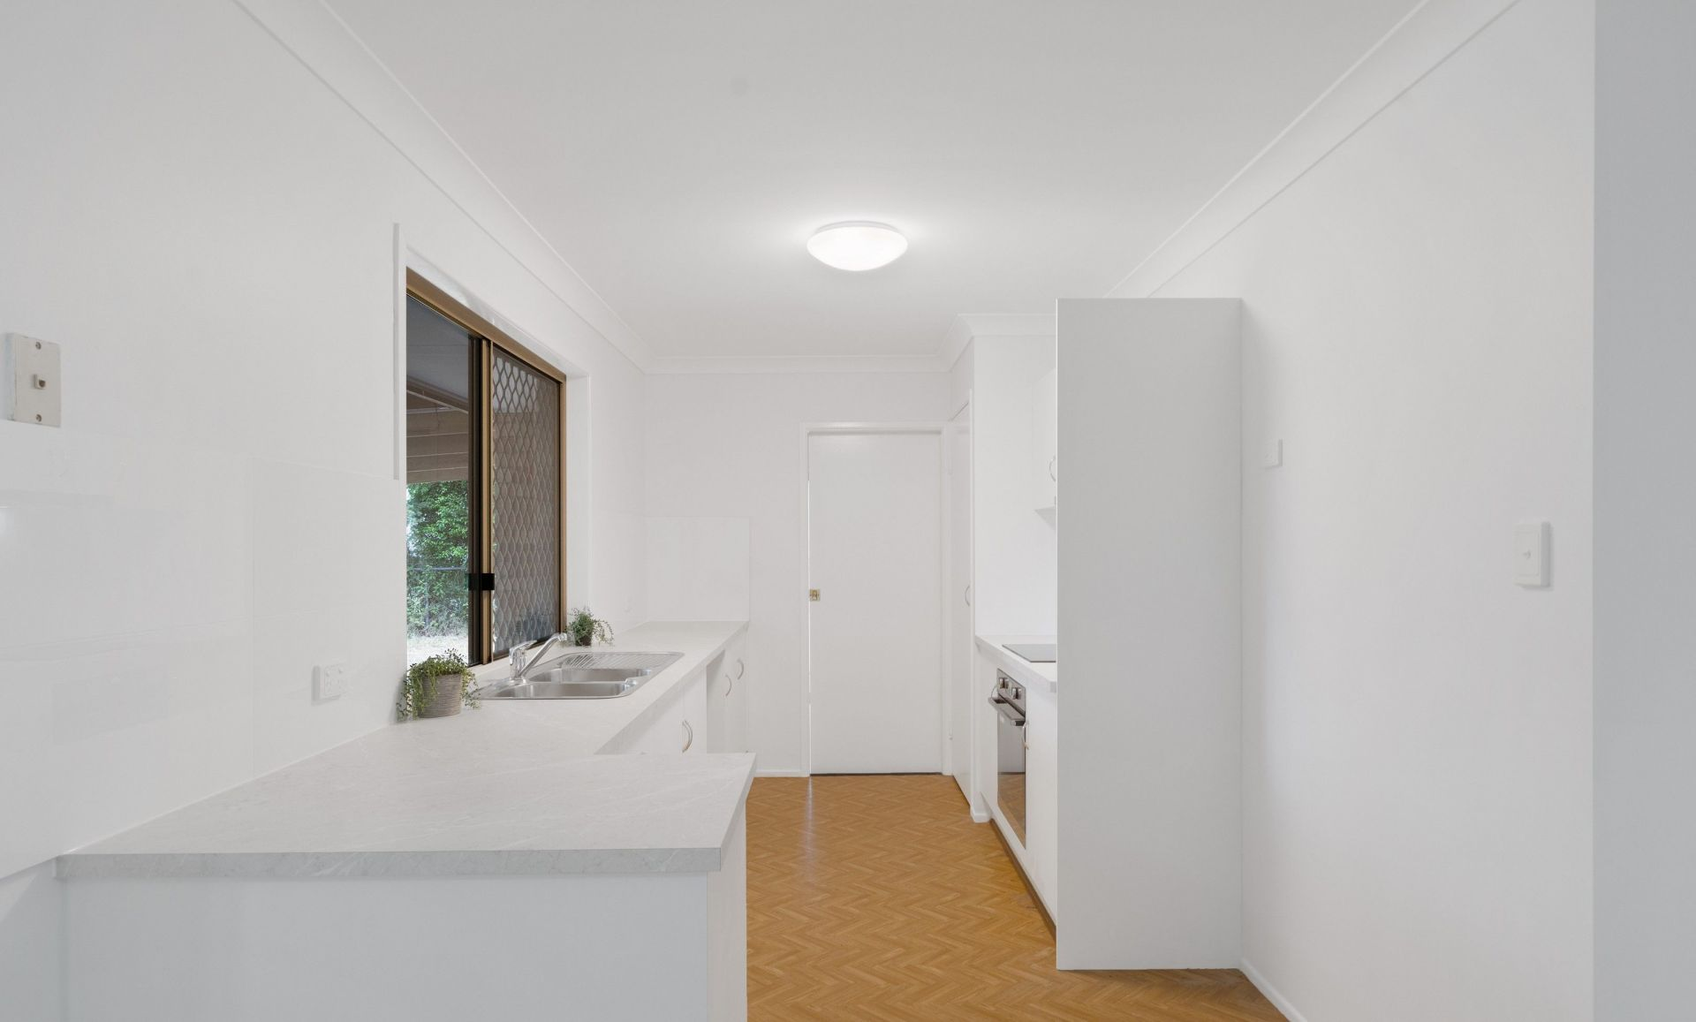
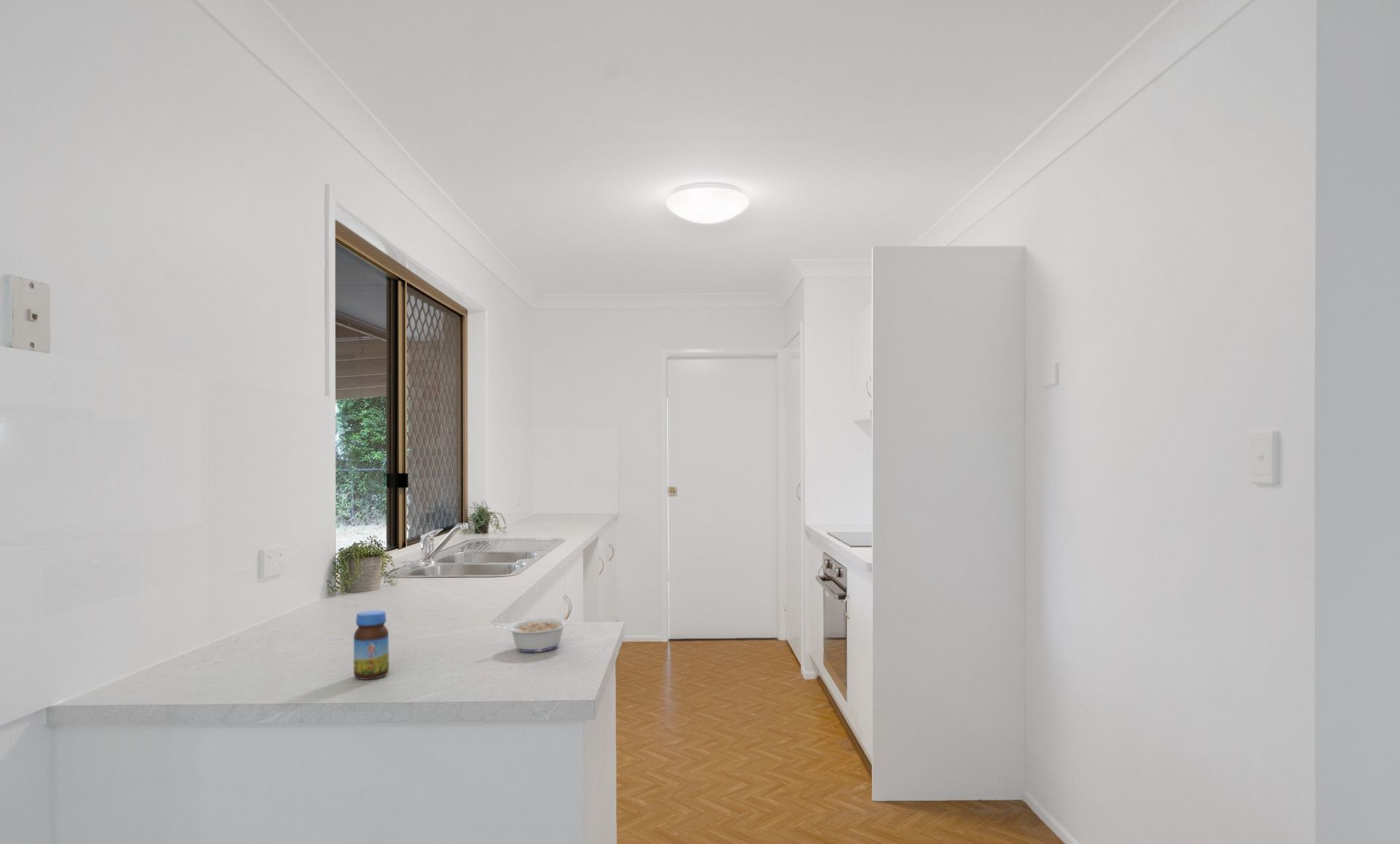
+ jar [353,609,389,681]
+ legume [493,616,569,653]
